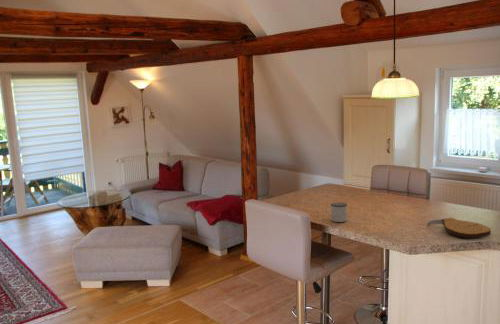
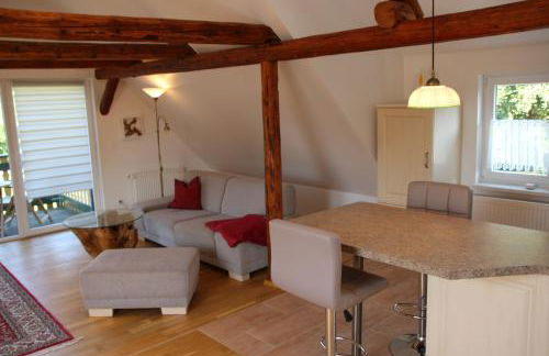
- mug [325,202,348,223]
- key chain [427,217,492,239]
